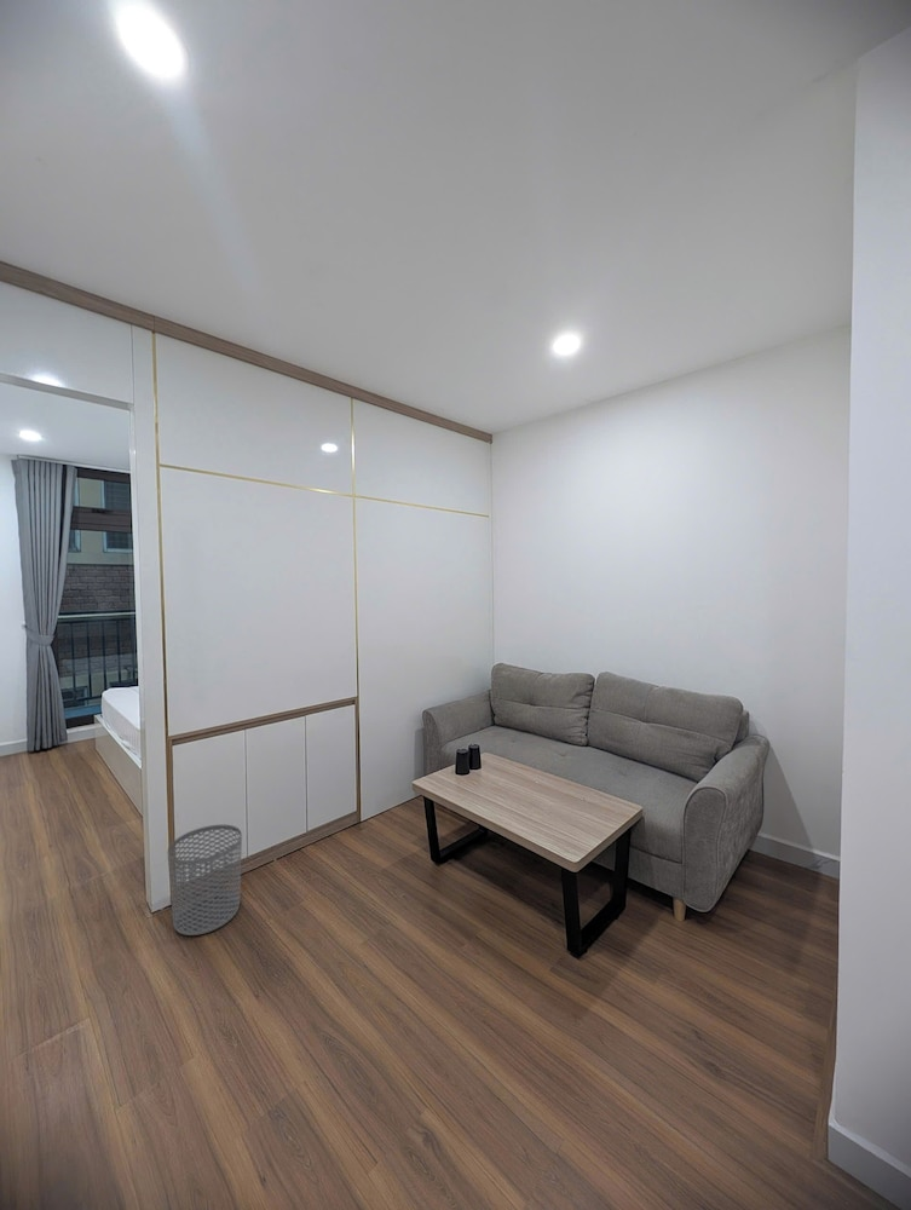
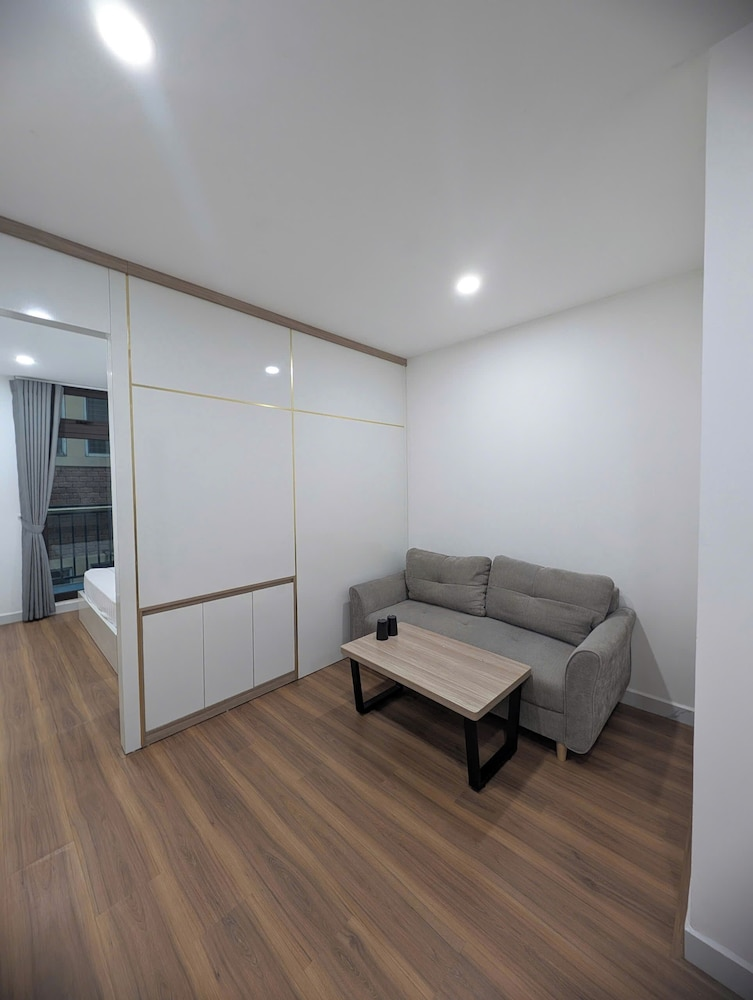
- waste bin [166,824,243,937]
